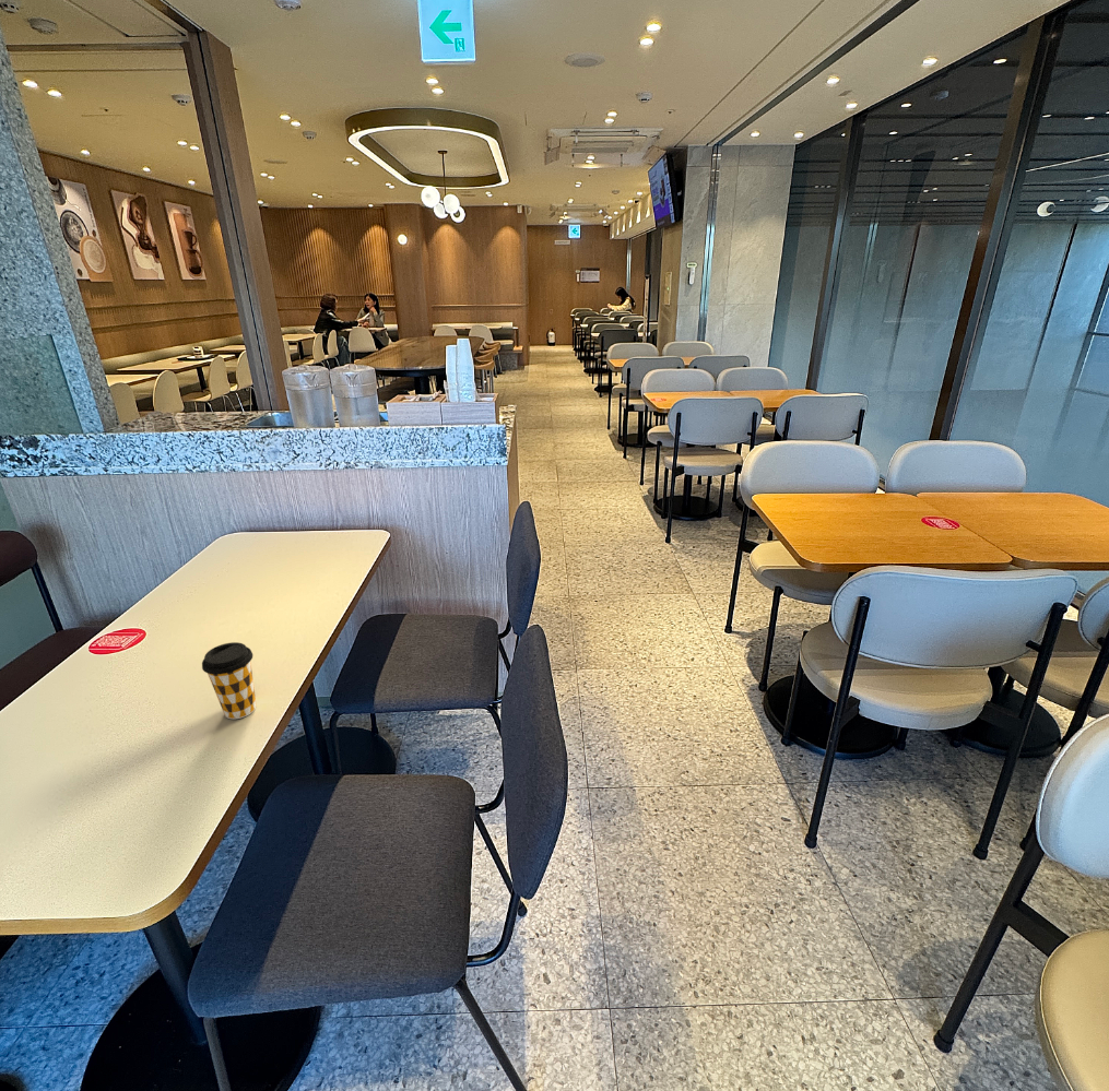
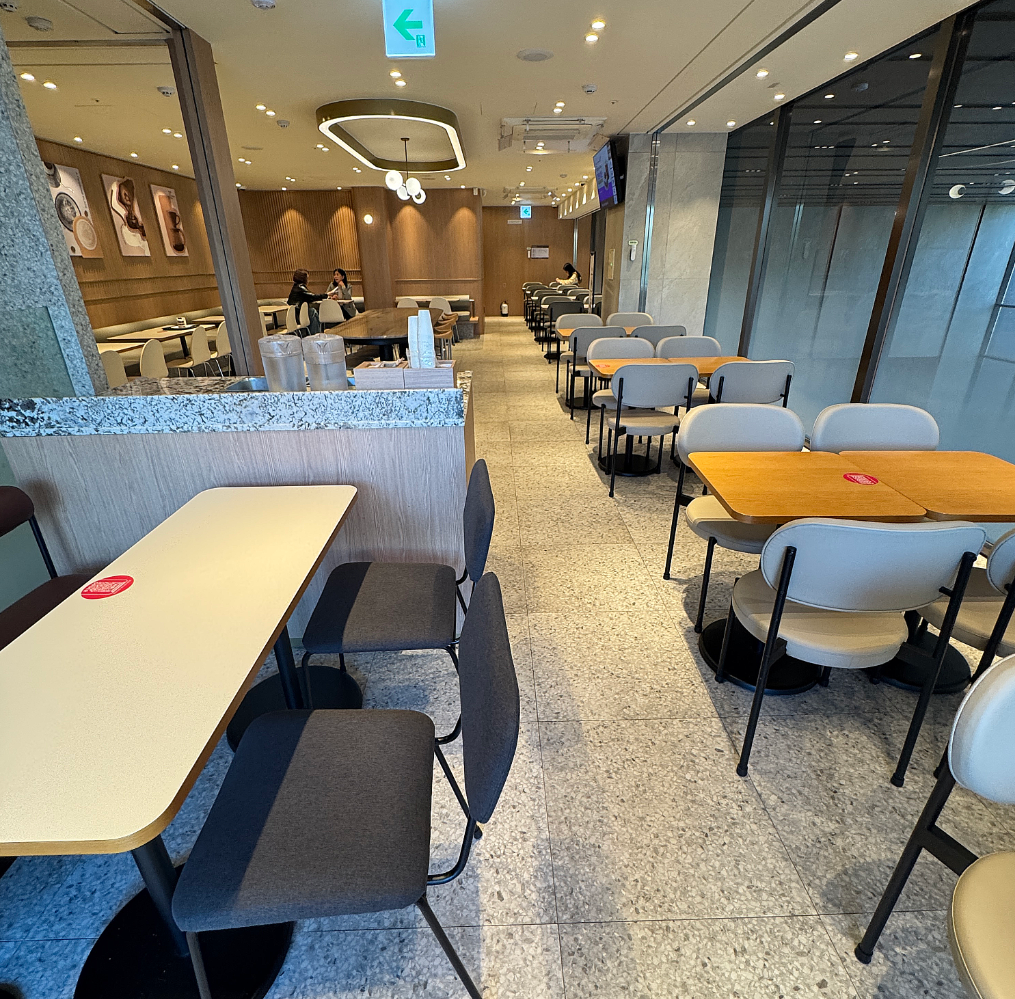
- coffee cup [201,641,258,720]
